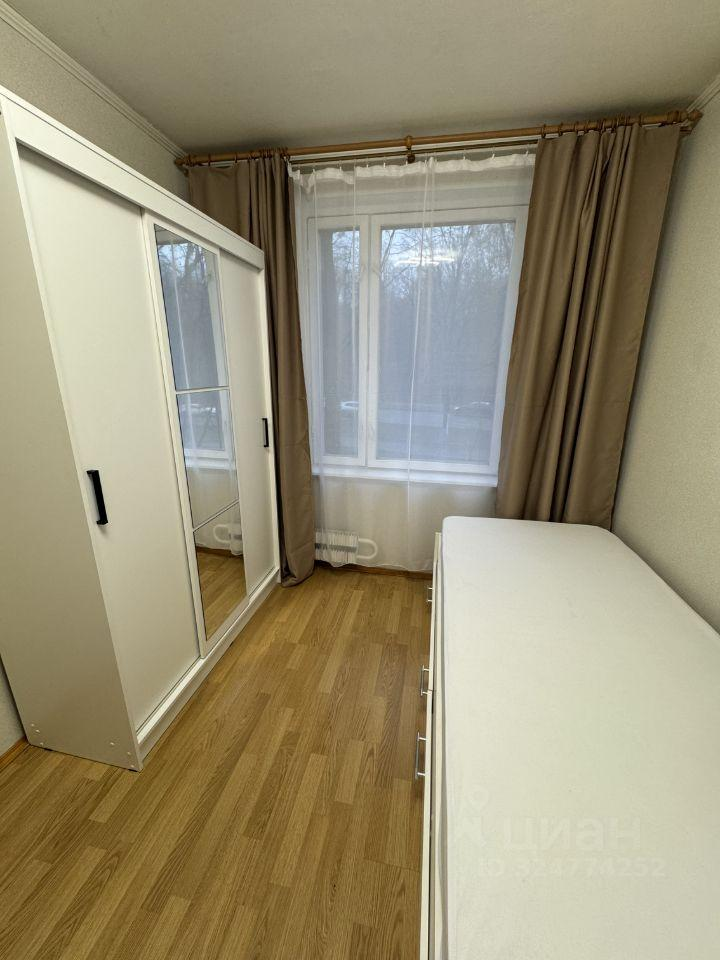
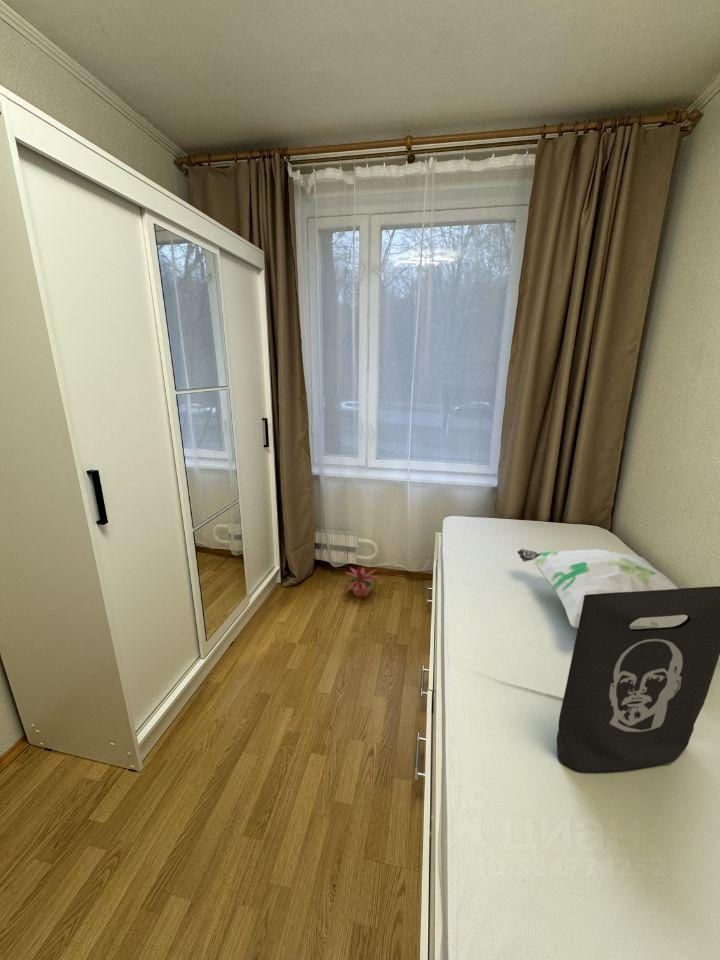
+ potted plant [343,566,378,598]
+ tote bag [556,585,720,773]
+ decorative pillow [516,548,687,629]
